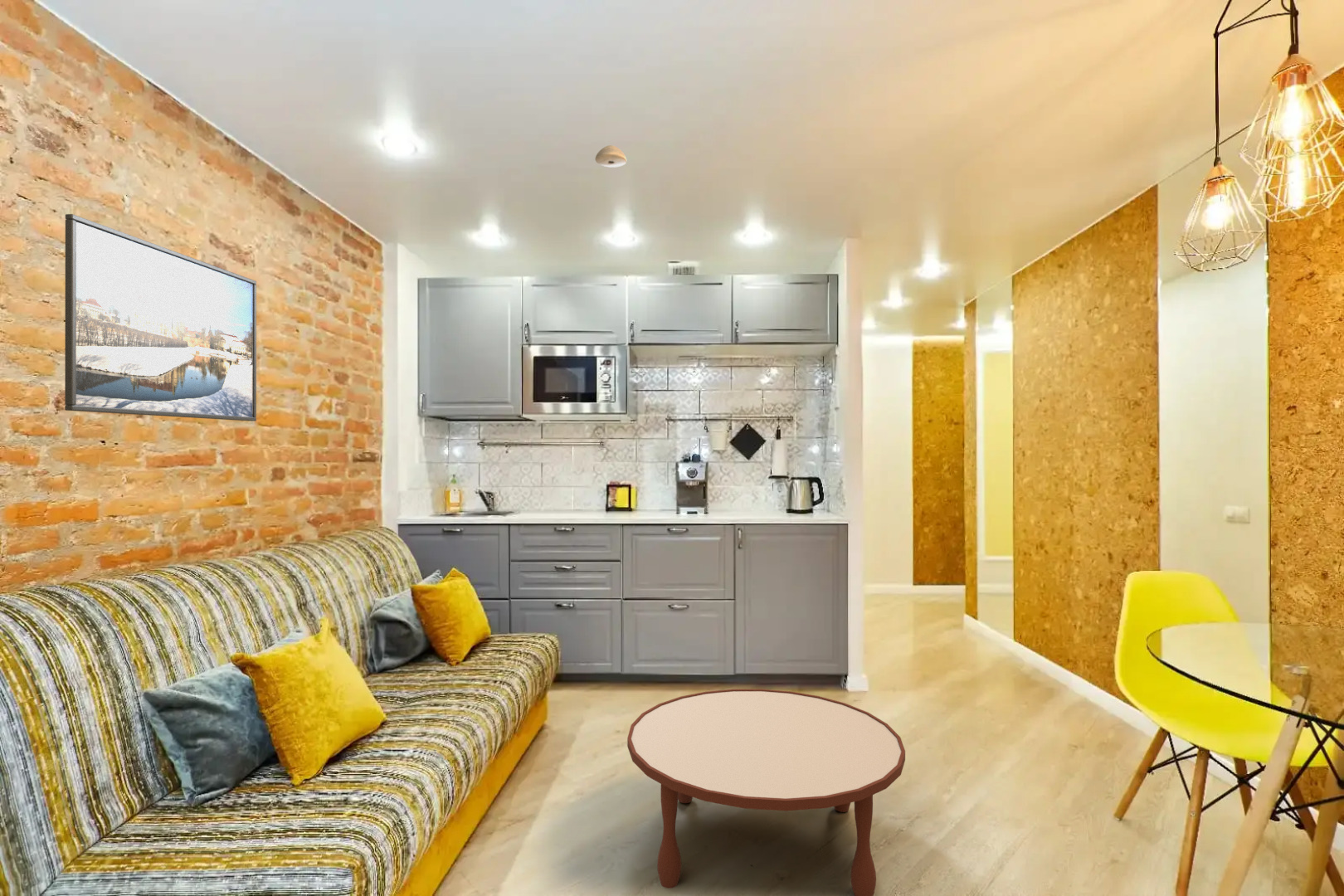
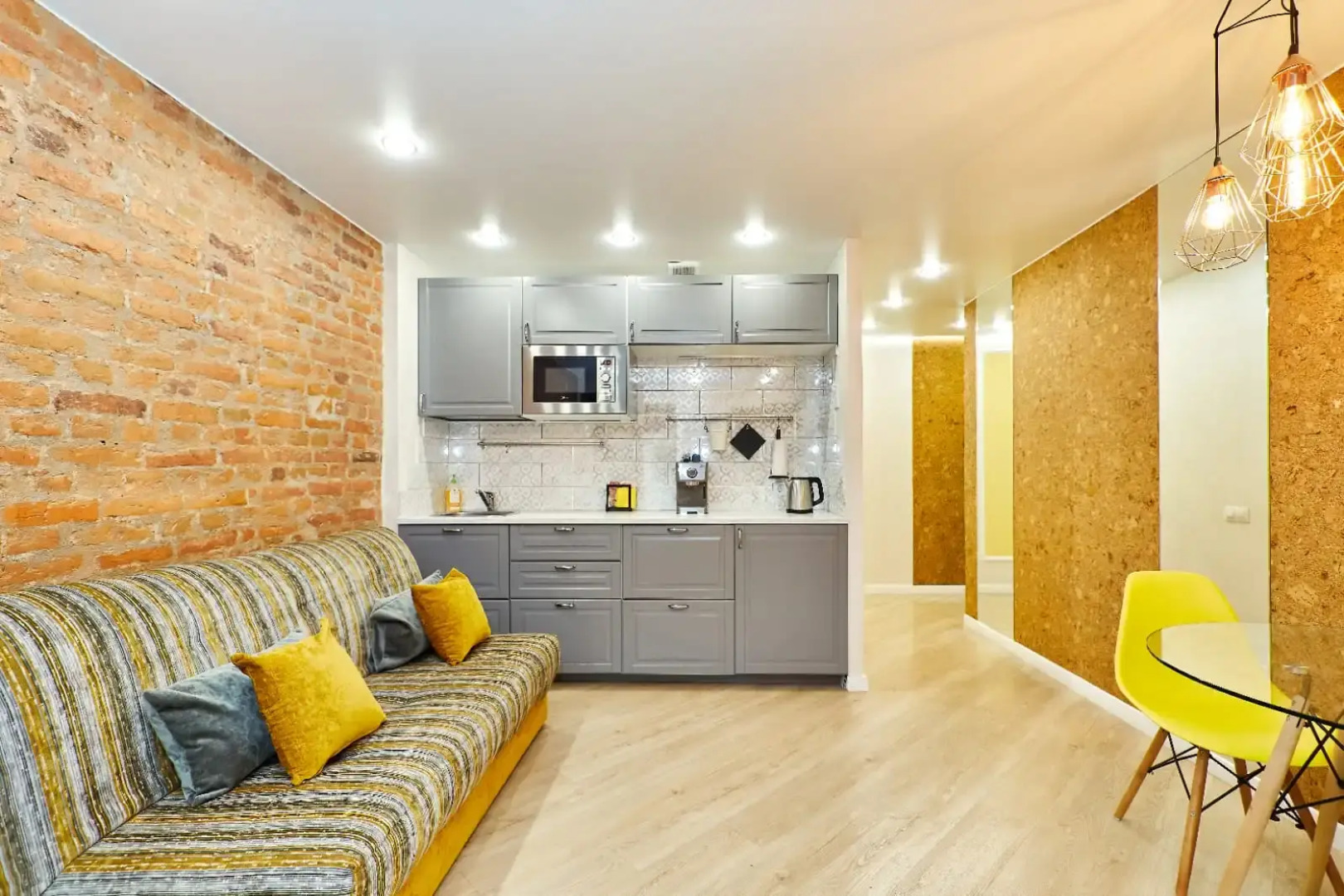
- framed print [64,213,257,422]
- coffee table [626,689,906,896]
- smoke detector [595,144,627,168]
